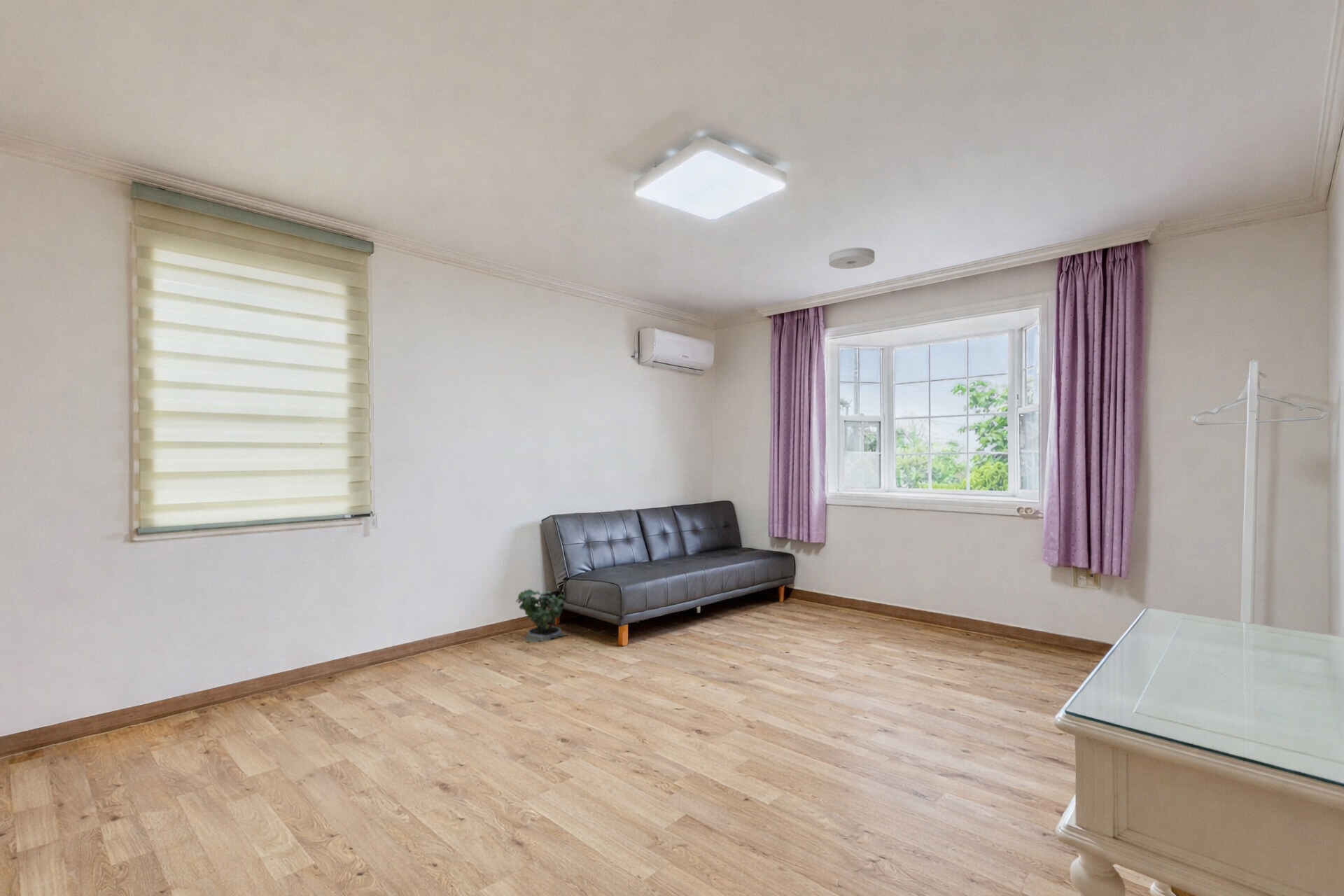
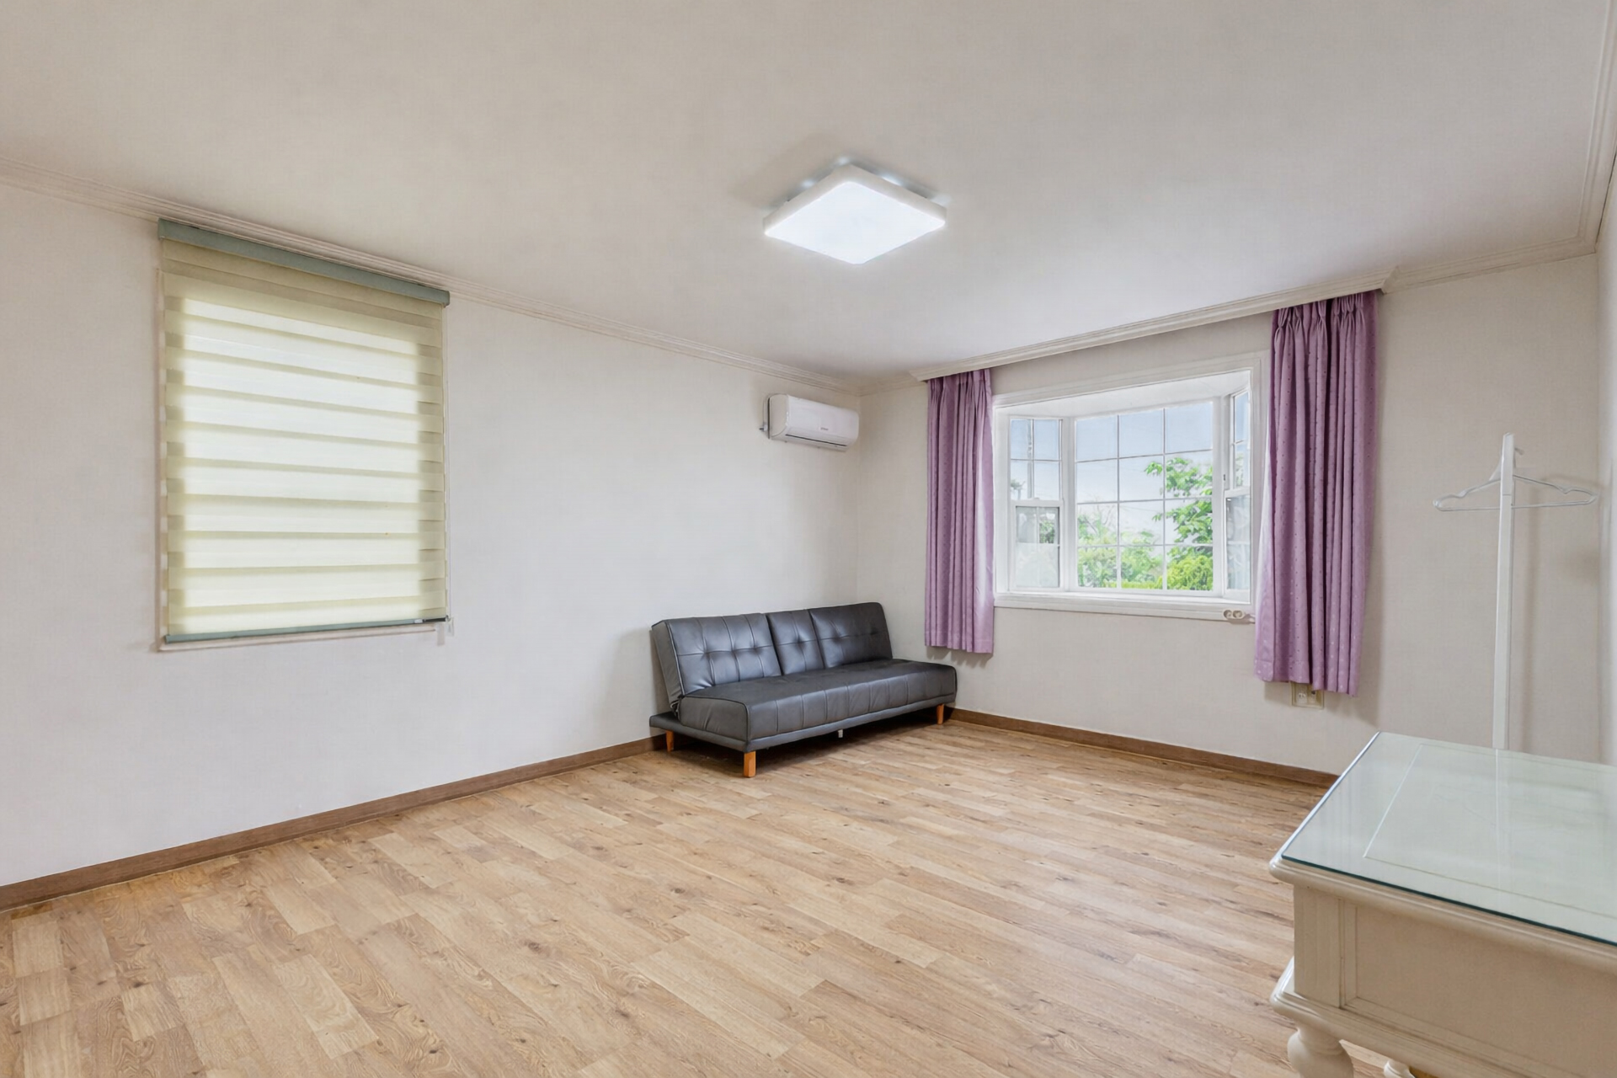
- potted plant [515,584,569,643]
- smoke detector [828,247,875,269]
